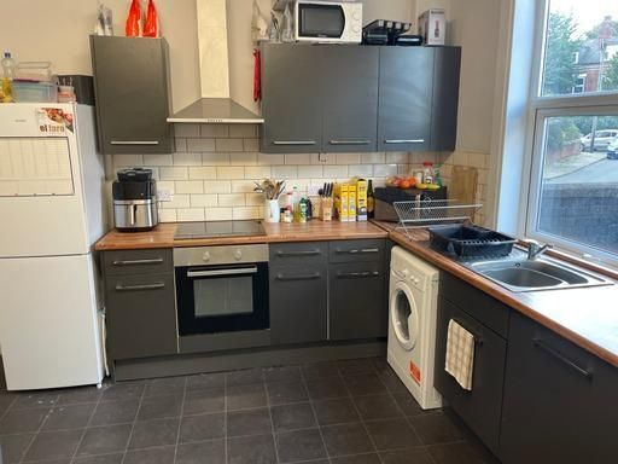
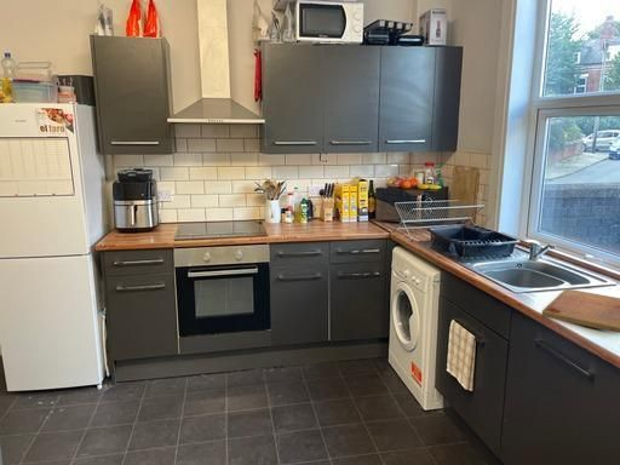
+ cutting board [541,288,620,334]
